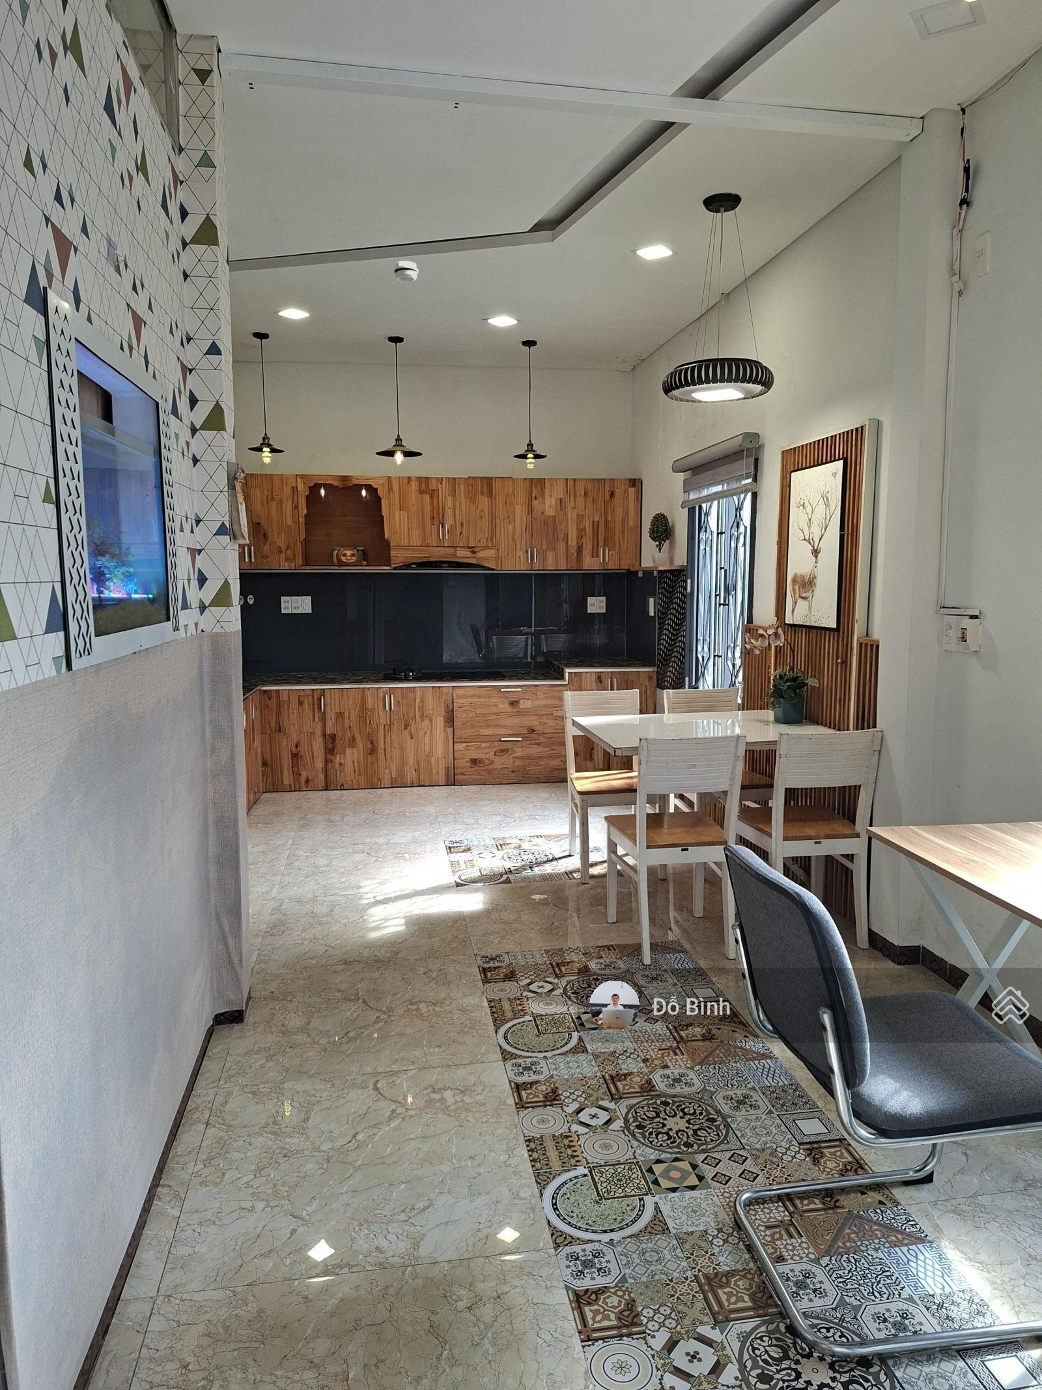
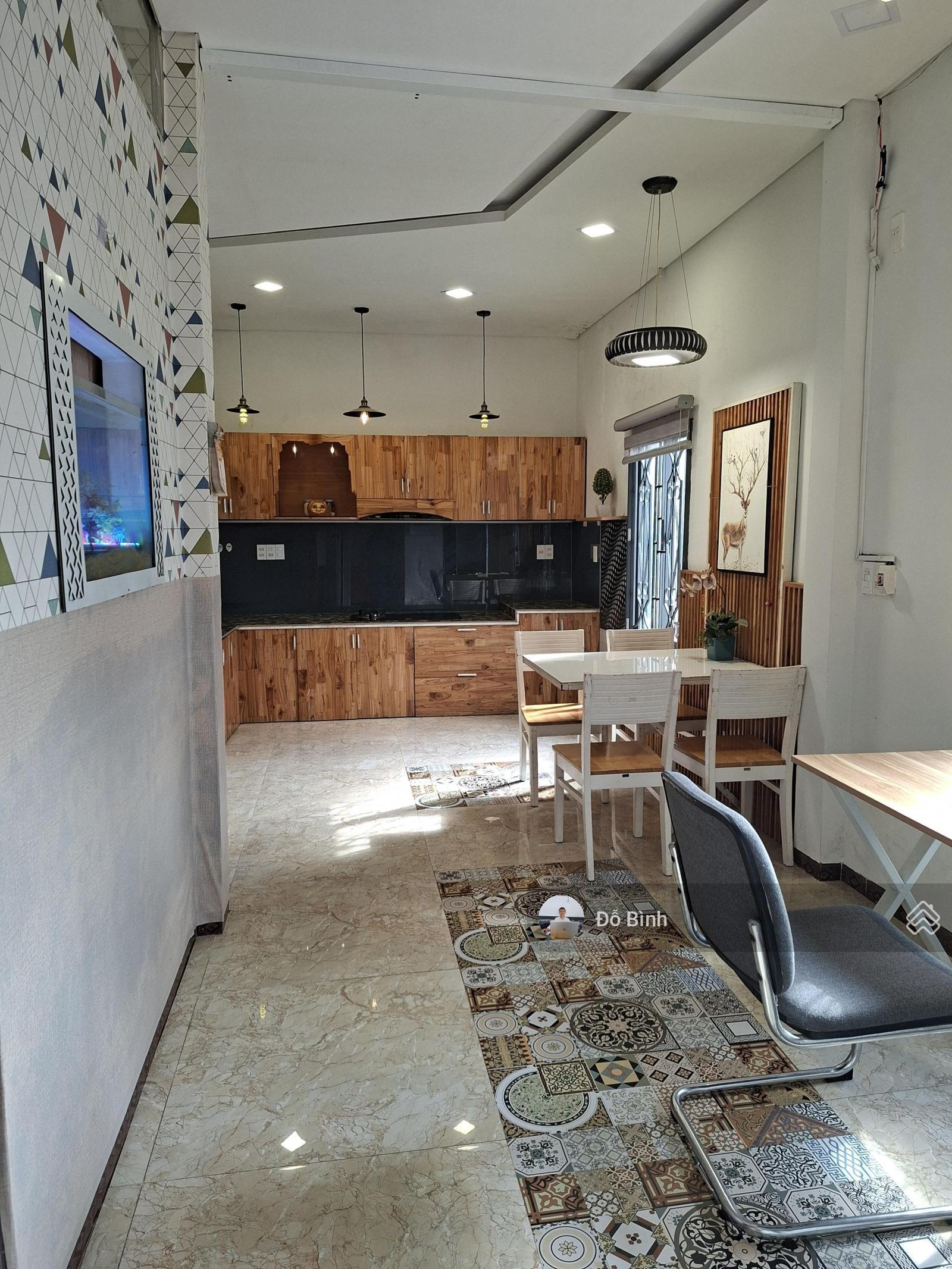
- smoke detector [393,260,419,283]
